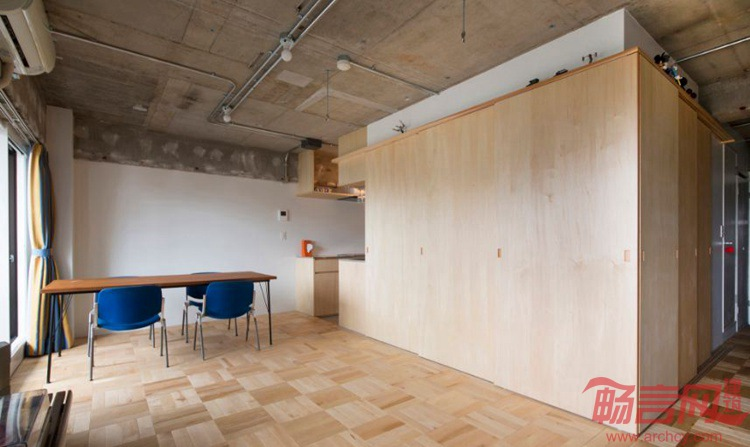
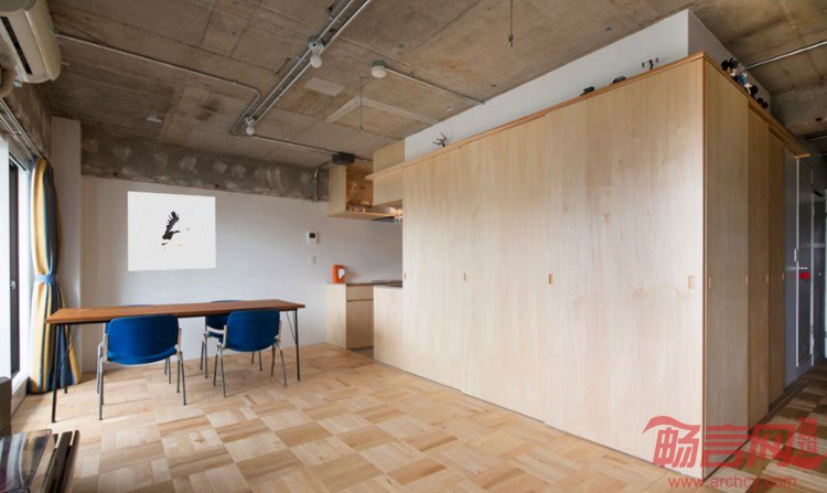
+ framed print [127,191,216,271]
